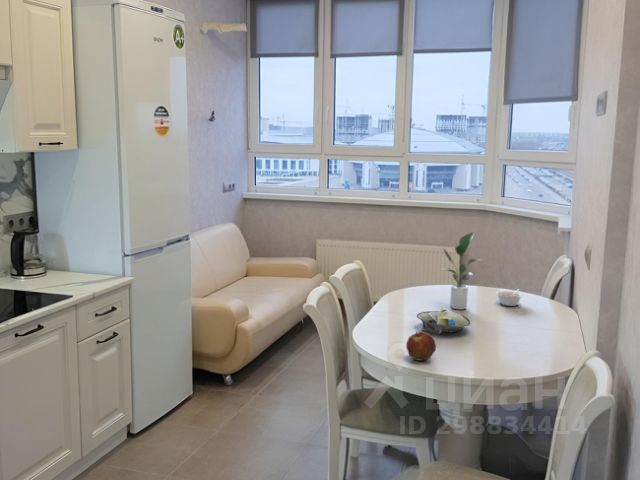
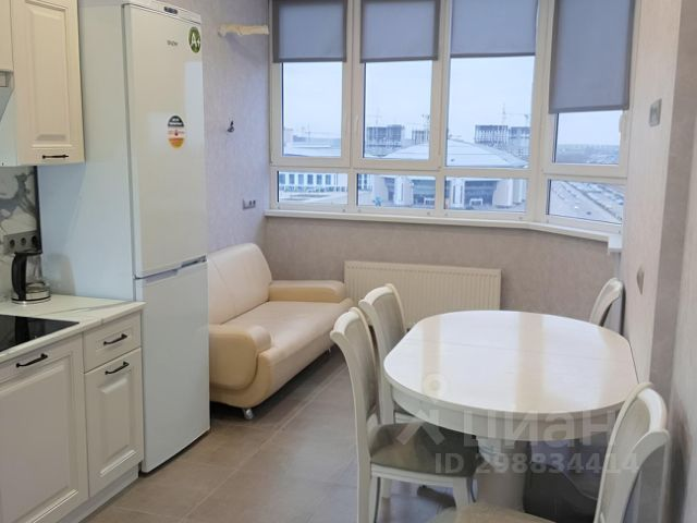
- potted plant [442,231,481,310]
- apple [405,330,437,362]
- decorative bowl [416,306,471,335]
- legume [495,288,524,307]
